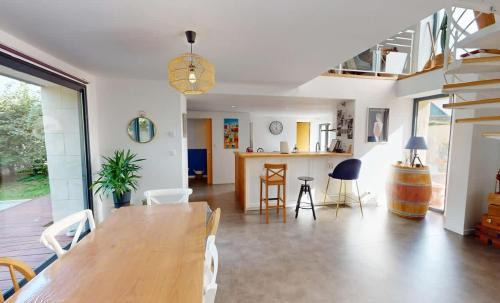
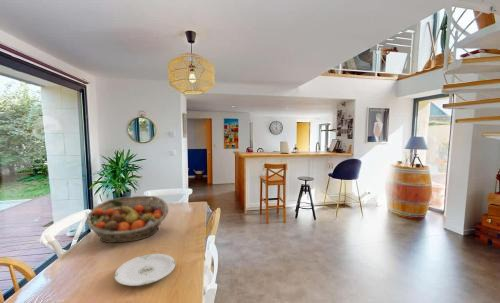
+ plate [113,253,176,287]
+ fruit basket [85,195,170,244]
